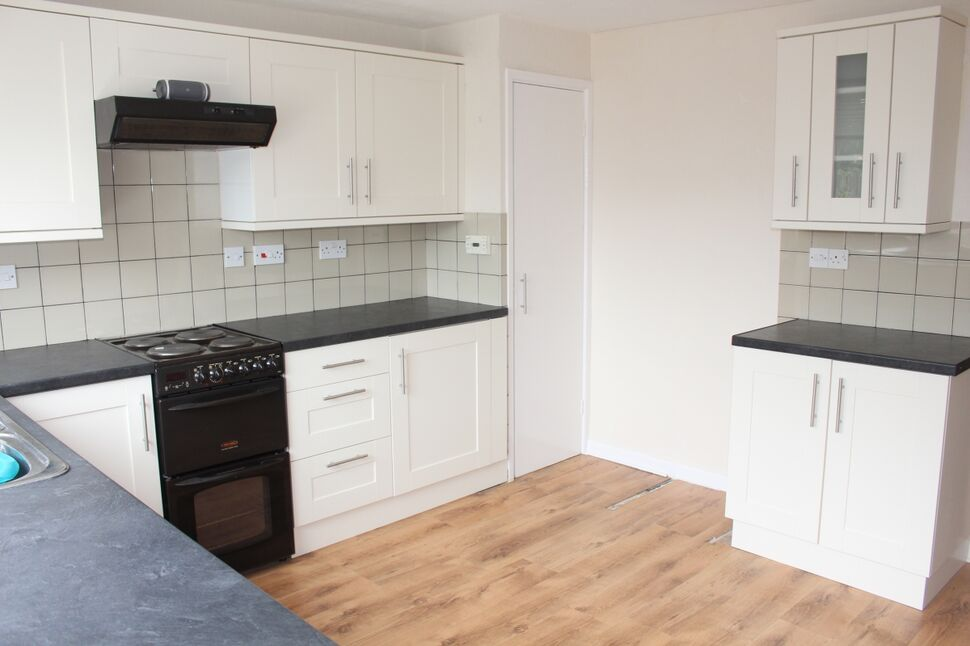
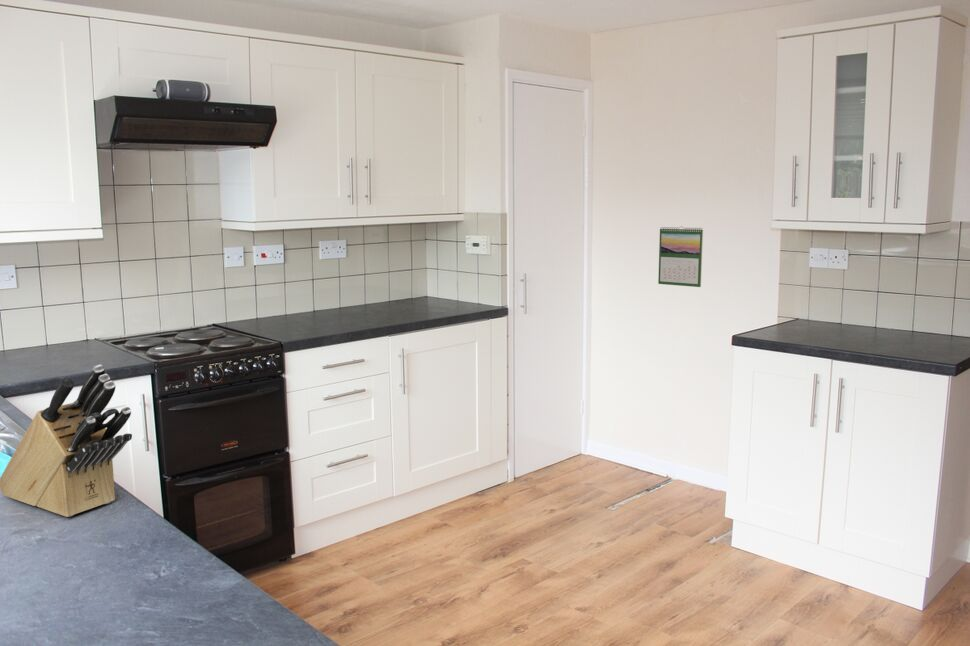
+ knife block [0,364,133,518]
+ calendar [657,226,704,288]
